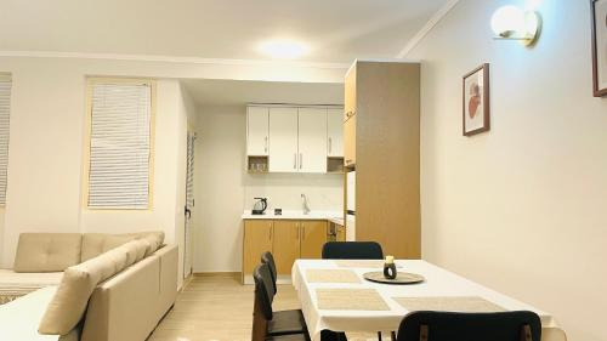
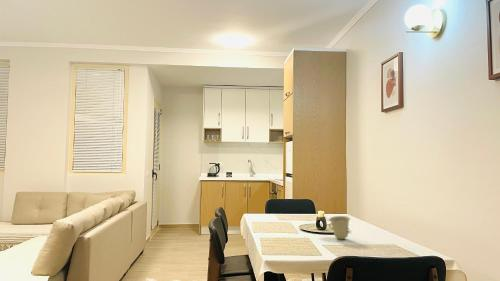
+ cup [328,215,351,240]
